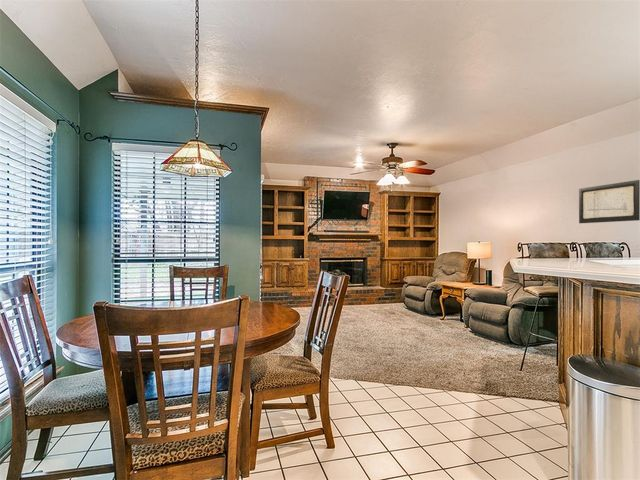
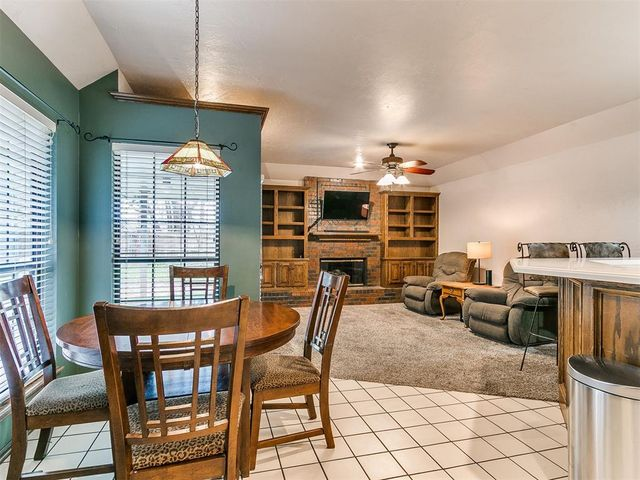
- wall art [578,179,640,224]
